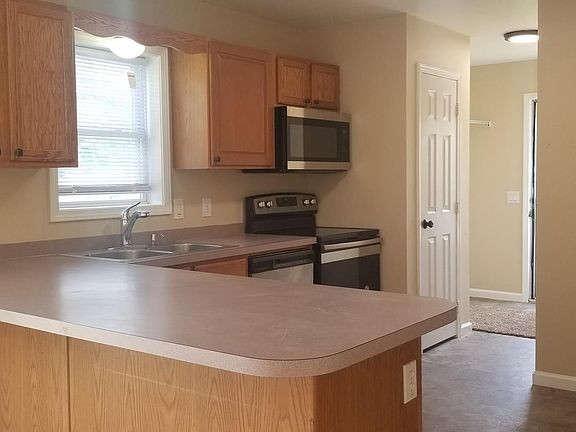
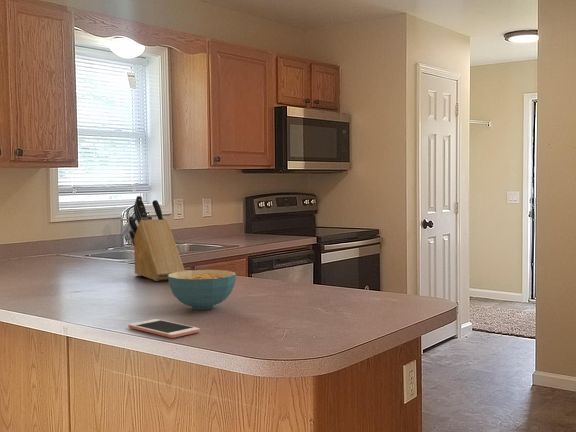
+ cereal bowl [168,269,237,310]
+ cell phone [127,318,201,339]
+ knife block [128,195,186,282]
